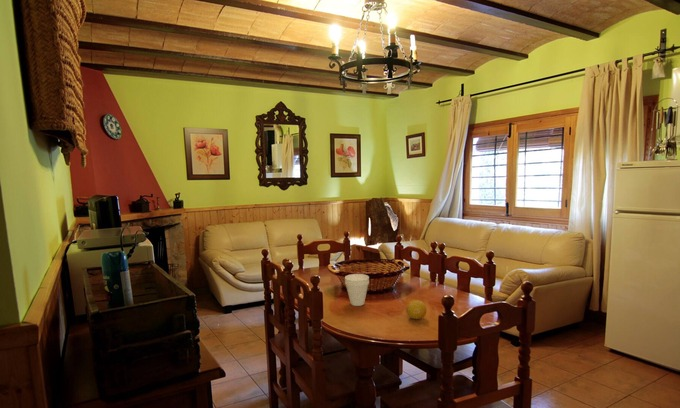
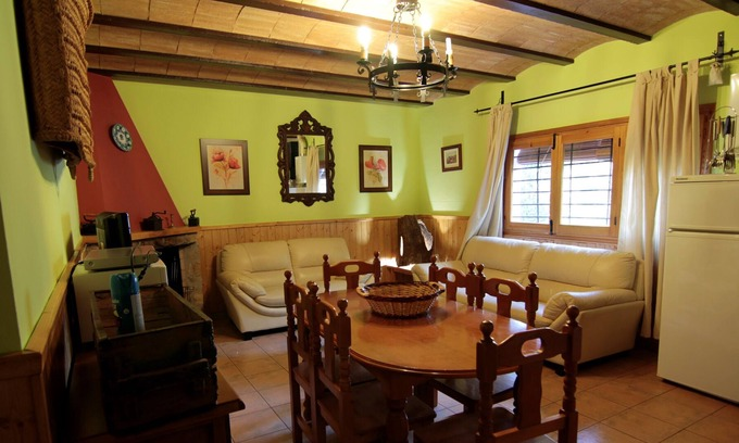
- cup [344,273,370,307]
- fruit [405,299,427,320]
